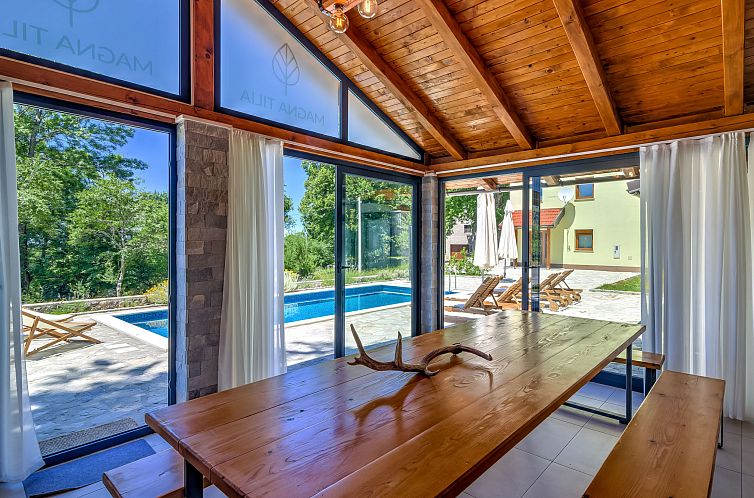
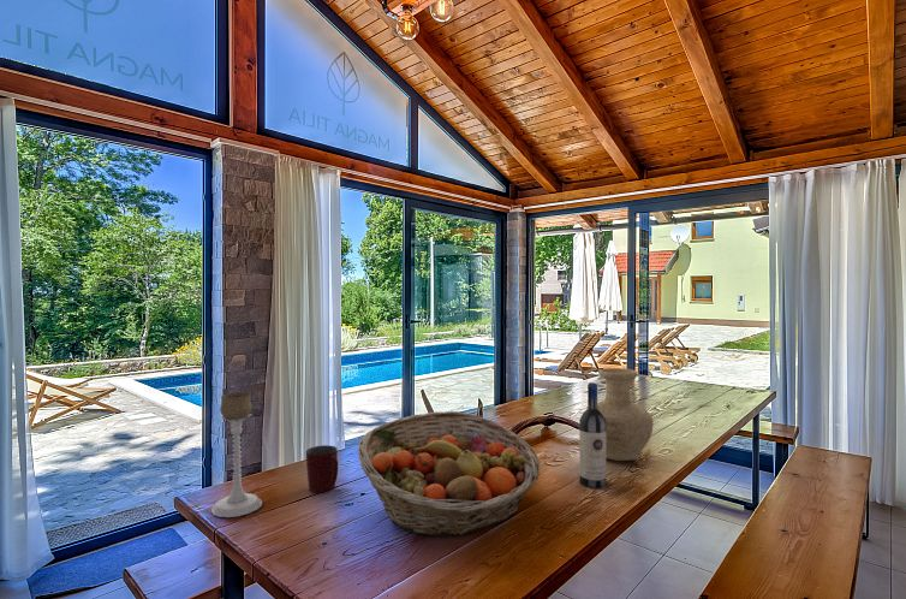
+ fruit basket [357,410,542,538]
+ mug [305,444,339,493]
+ vase [597,367,654,462]
+ wine bottle [578,381,608,490]
+ candle holder [210,391,263,518]
